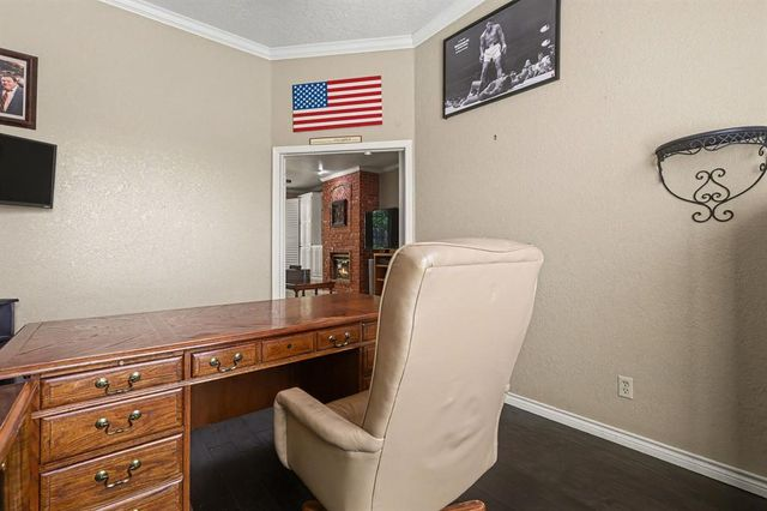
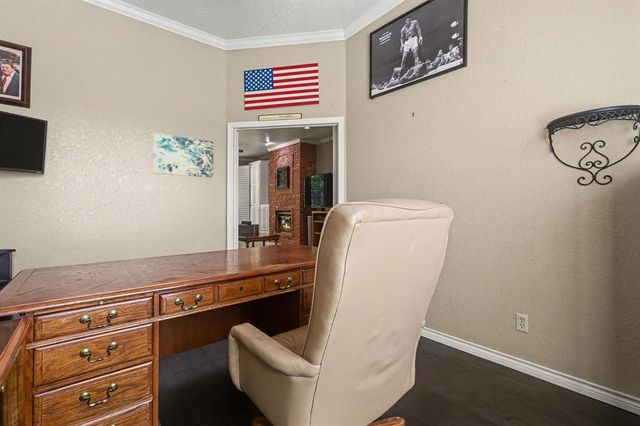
+ wall art [152,132,214,178]
